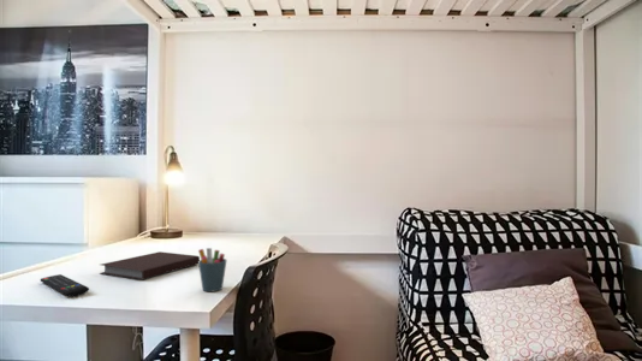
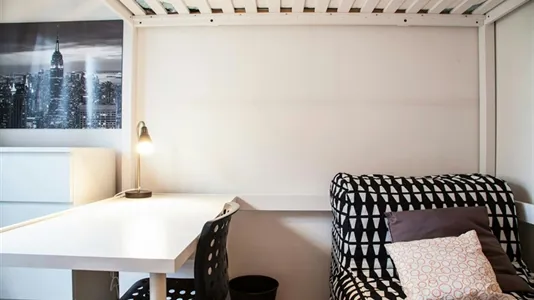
- pen holder [197,247,227,292]
- notebook [99,250,201,282]
- remote control [40,273,90,297]
